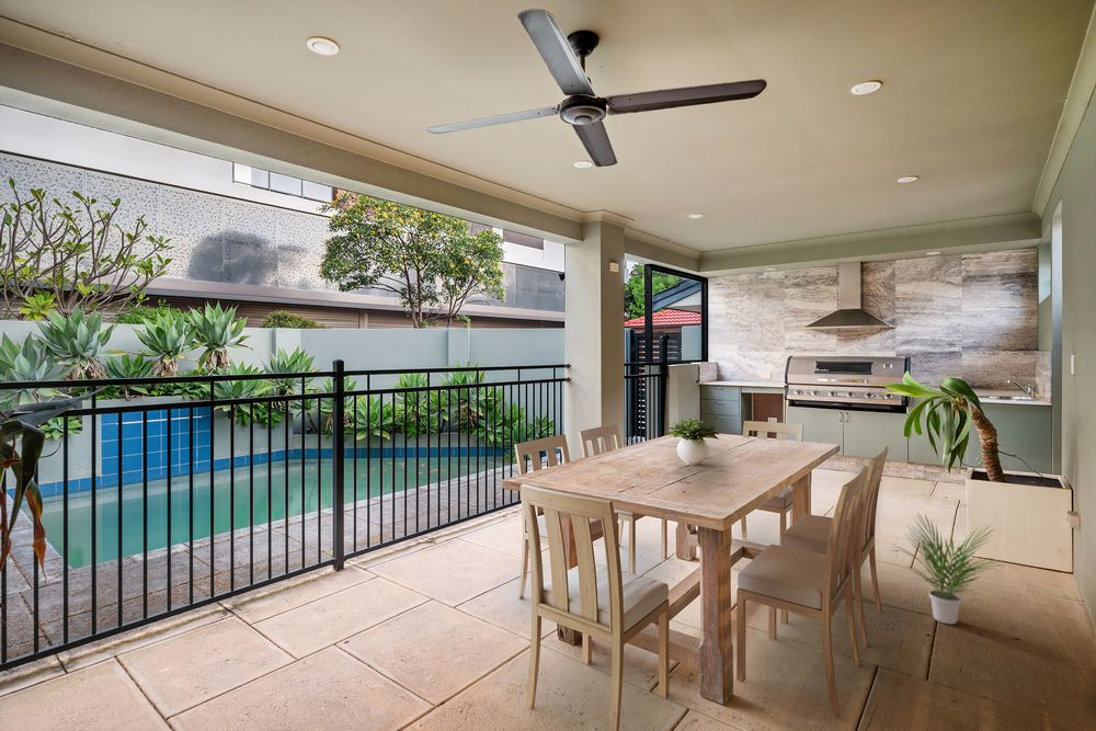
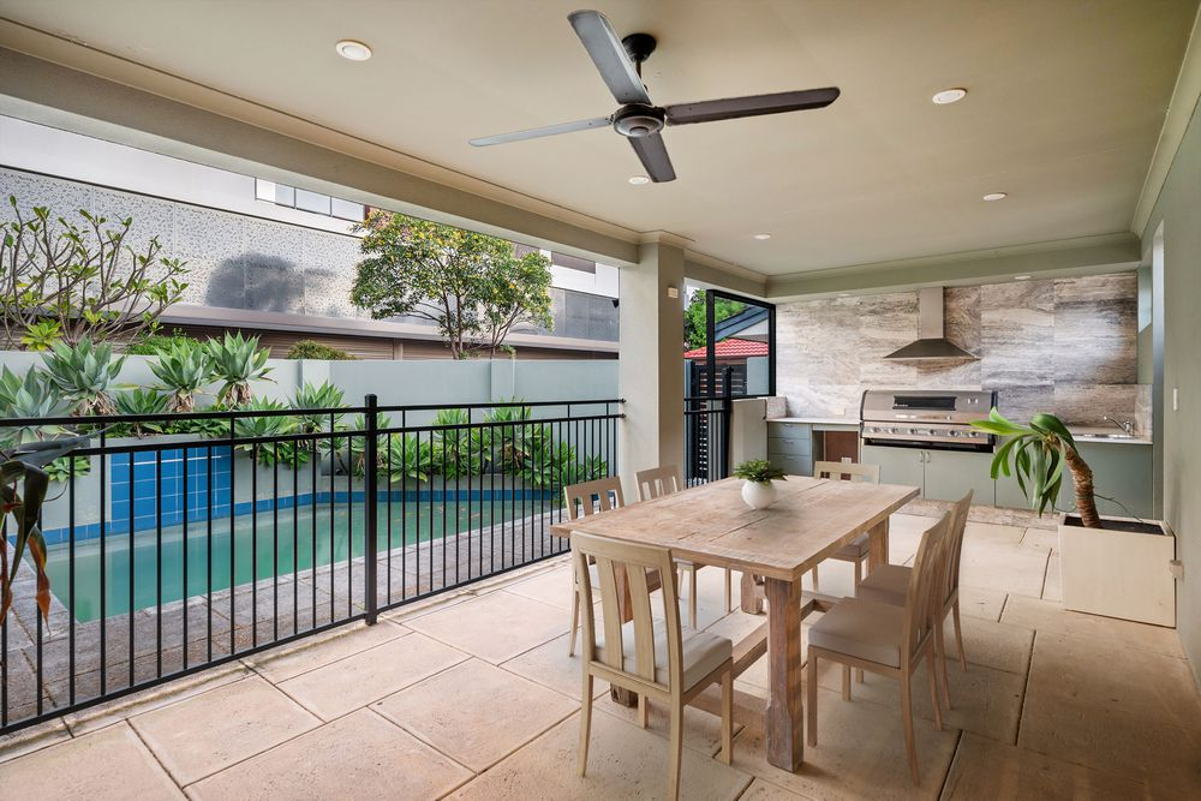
- potted plant [892,511,1006,626]
